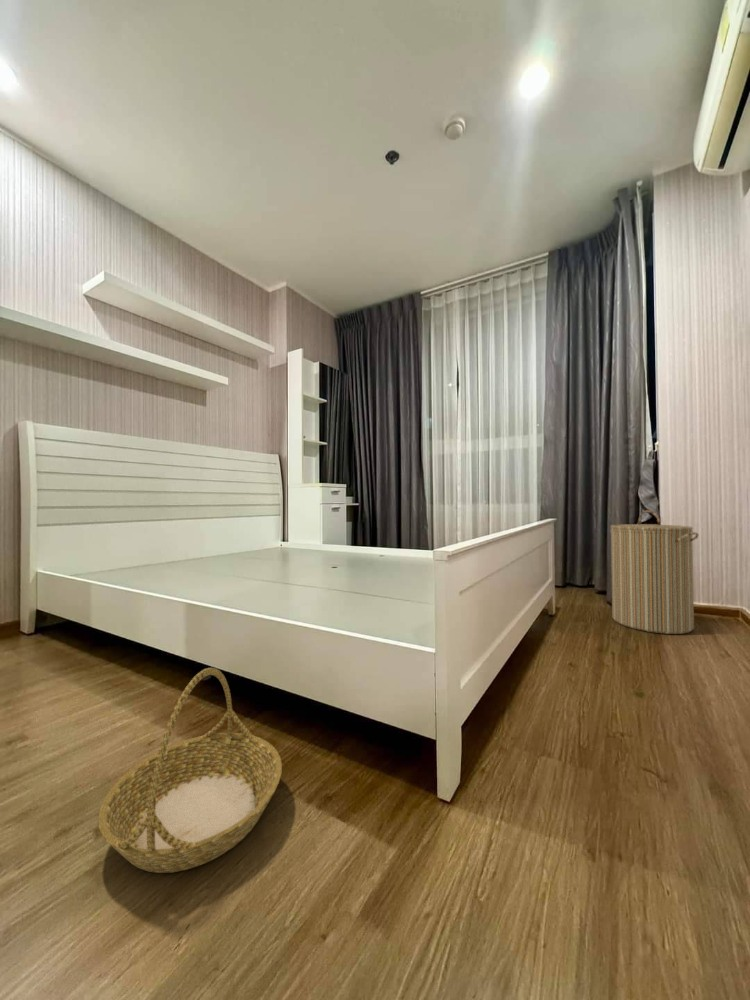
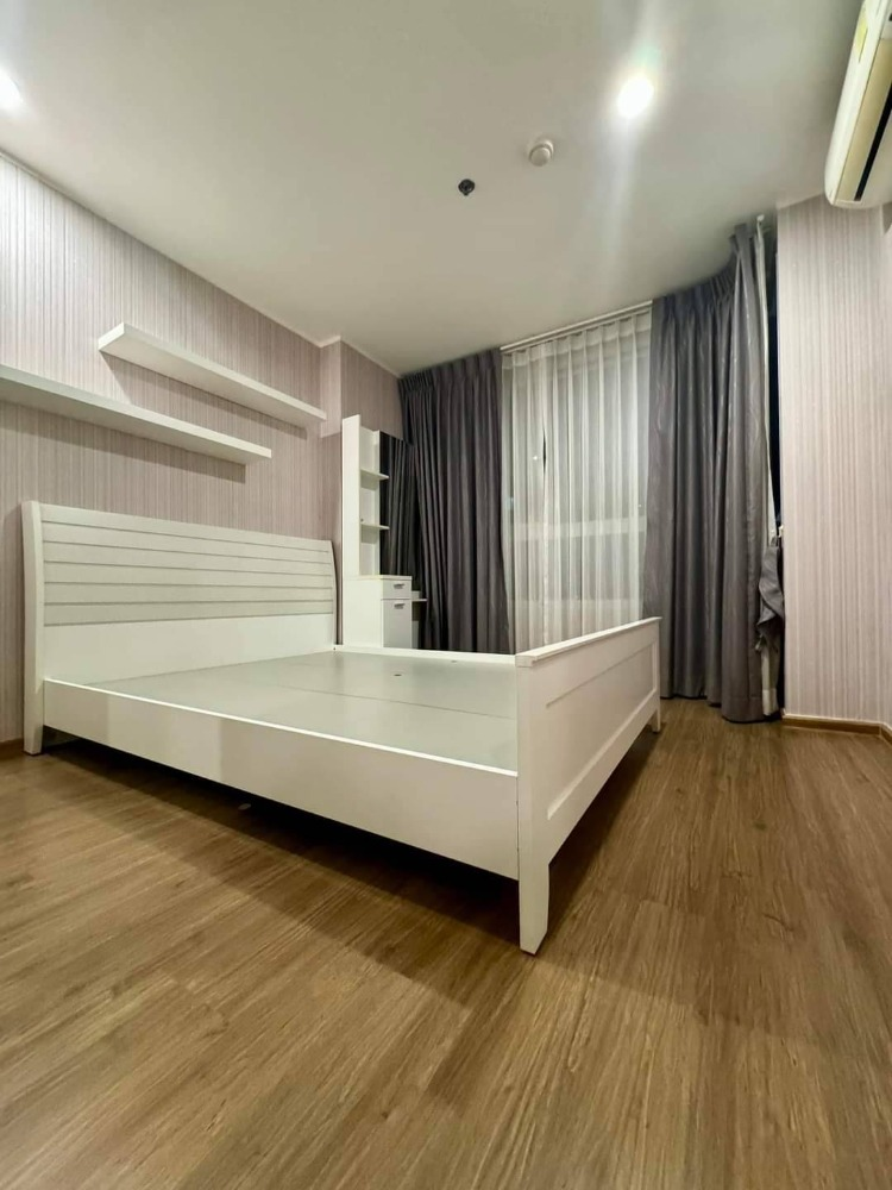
- laundry hamper [609,509,699,635]
- basket [97,667,283,874]
